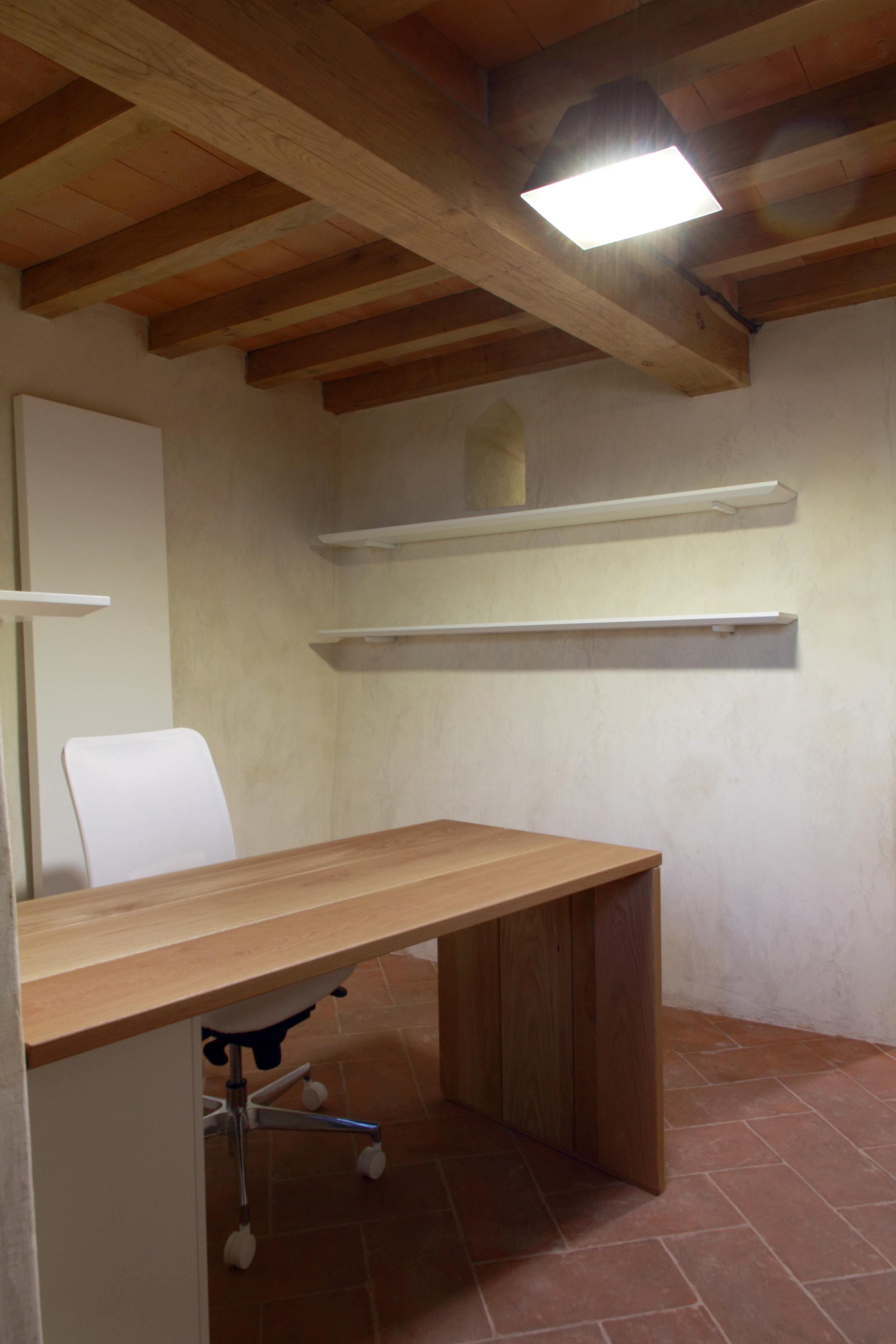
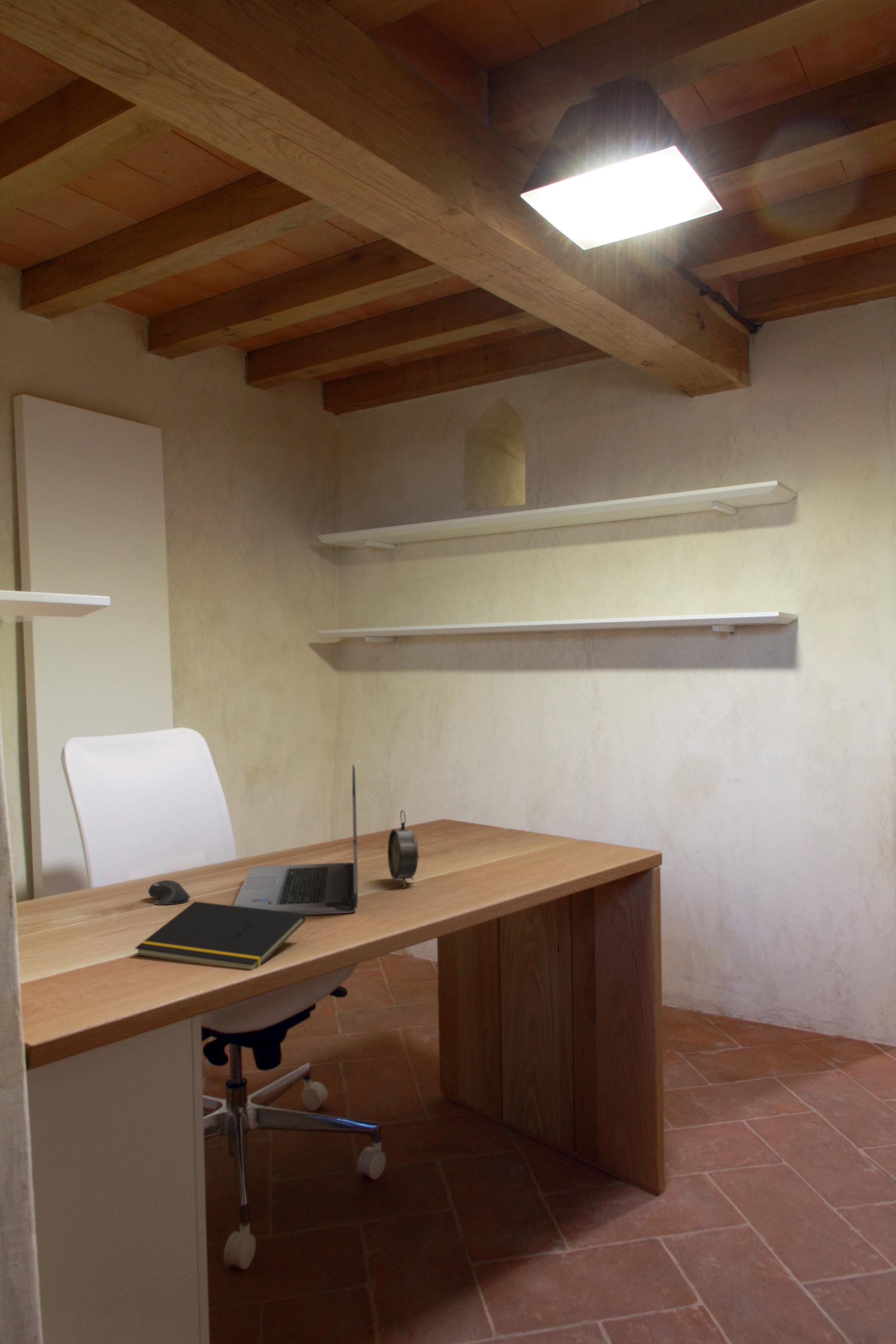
+ computer mouse [148,880,191,905]
+ laptop computer [233,764,358,916]
+ notepad [134,901,306,969]
+ alarm clock [387,809,420,888]
